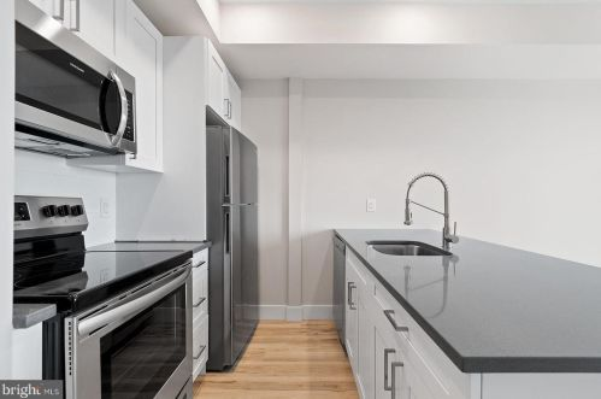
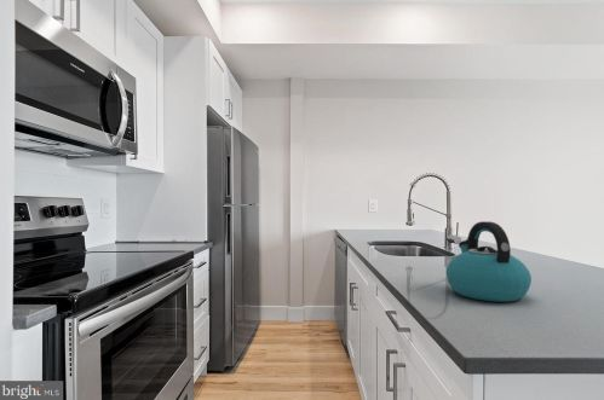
+ kettle [445,220,533,303]
